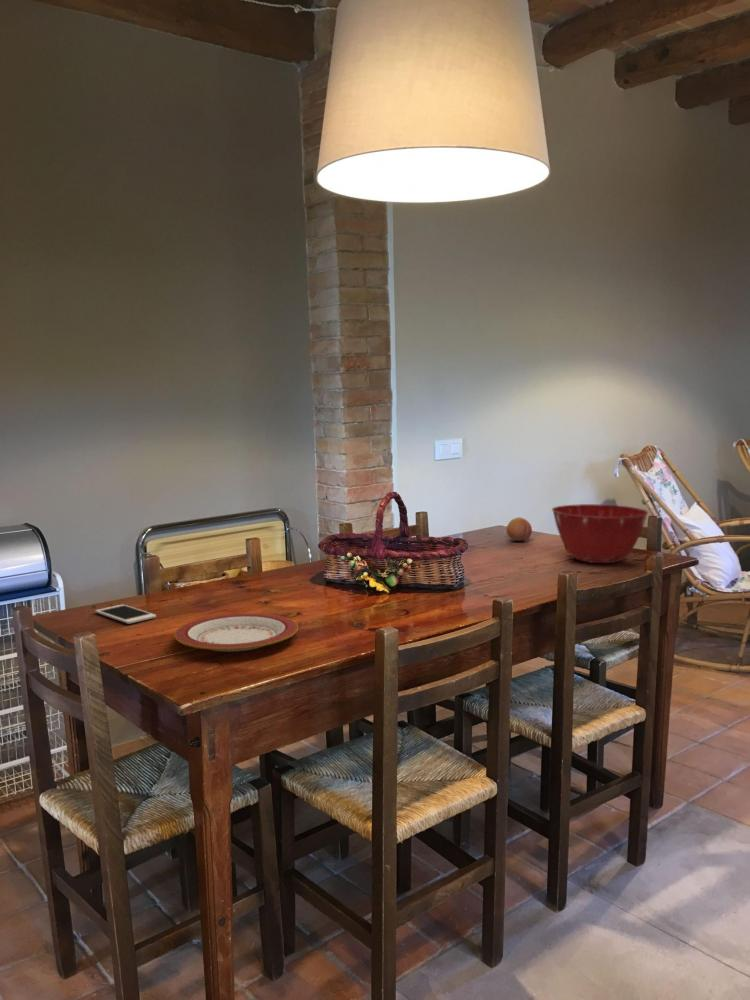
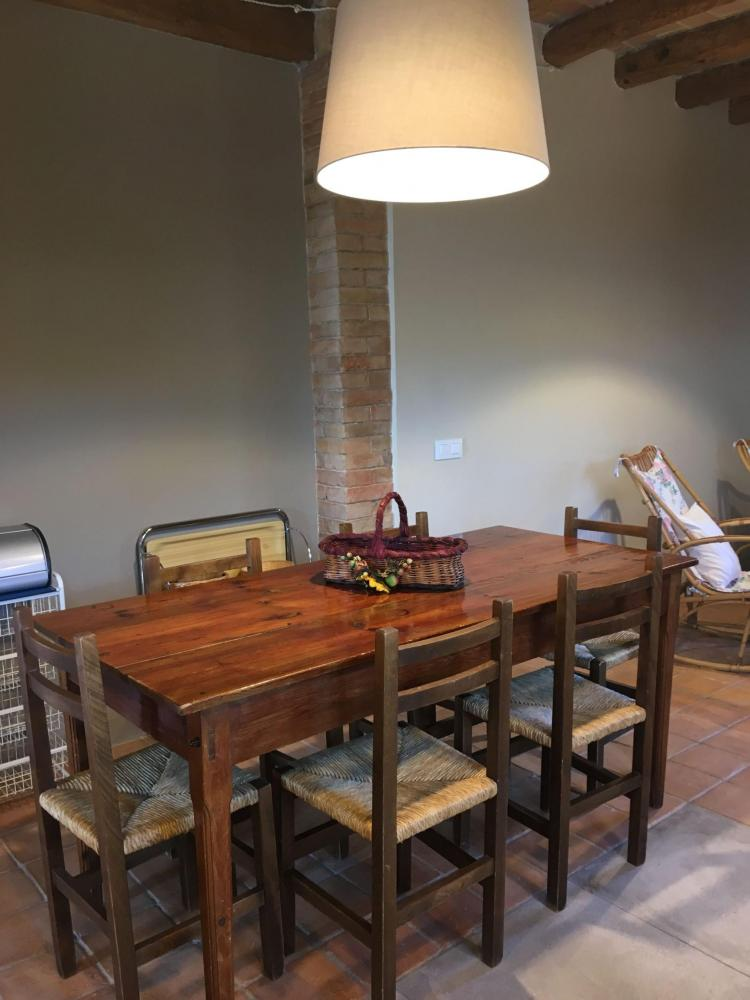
- cell phone [94,603,157,625]
- plate [173,612,299,653]
- mixing bowl [551,503,649,564]
- fruit [505,516,533,542]
